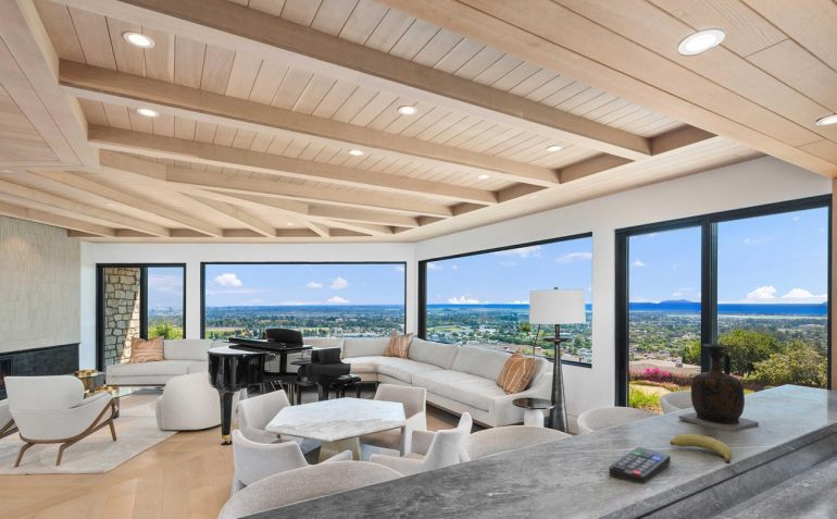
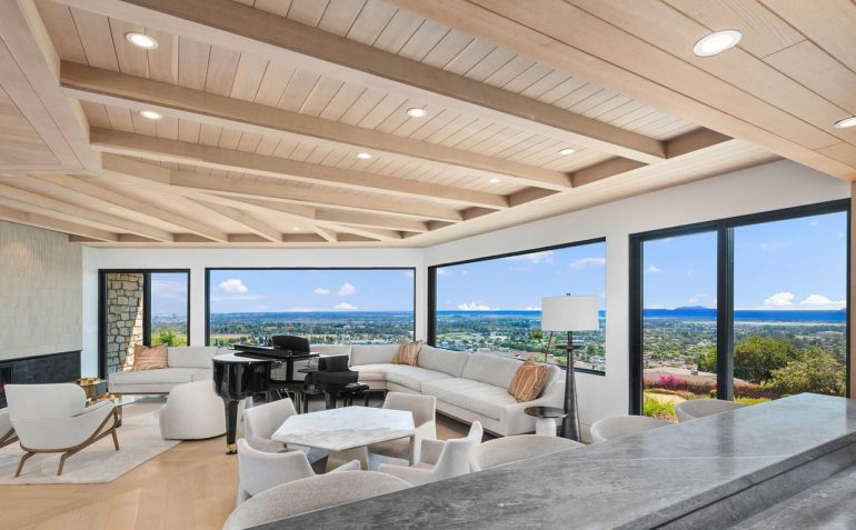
- fruit [669,433,733,465]
- vase [678,343,760,432]
- remote control [608,446,672,485]
